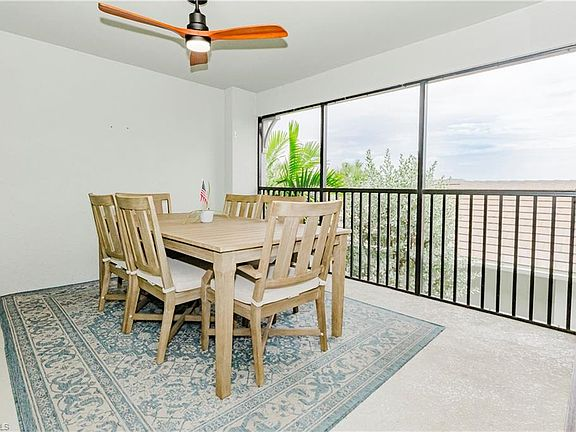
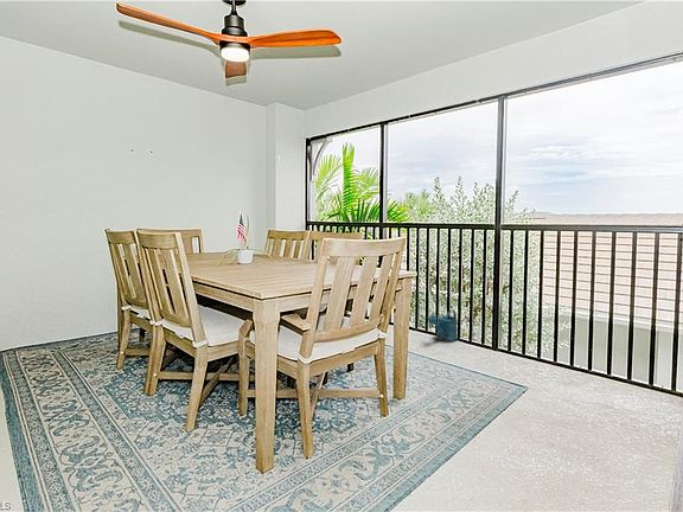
+ watering can [427,309,459,343]
